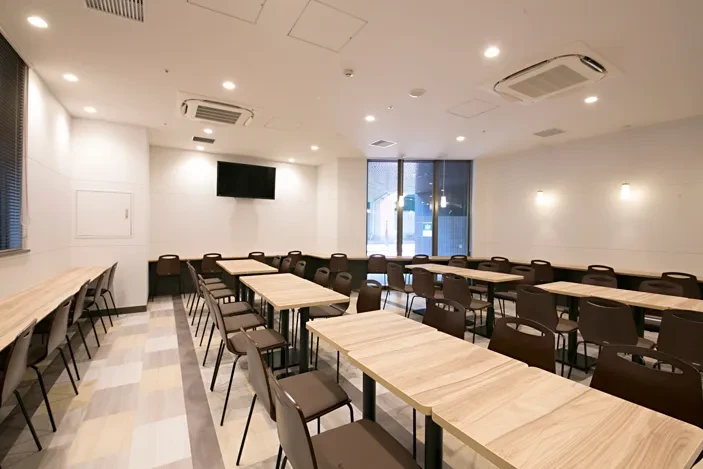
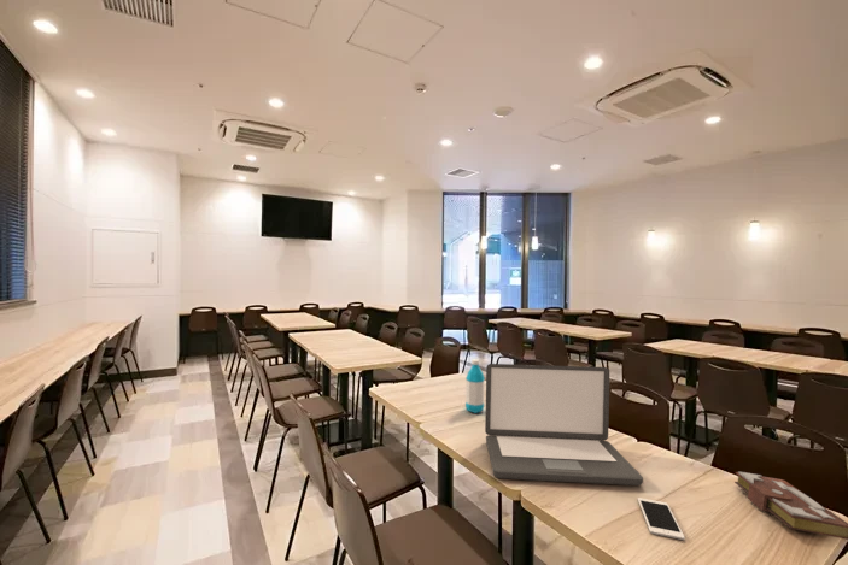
+ book [733,470,848,541]
+ laptop [484,363,644,487]
+ cell phone [637,496,686,541]
+ water bottle [464,358,486,414]
